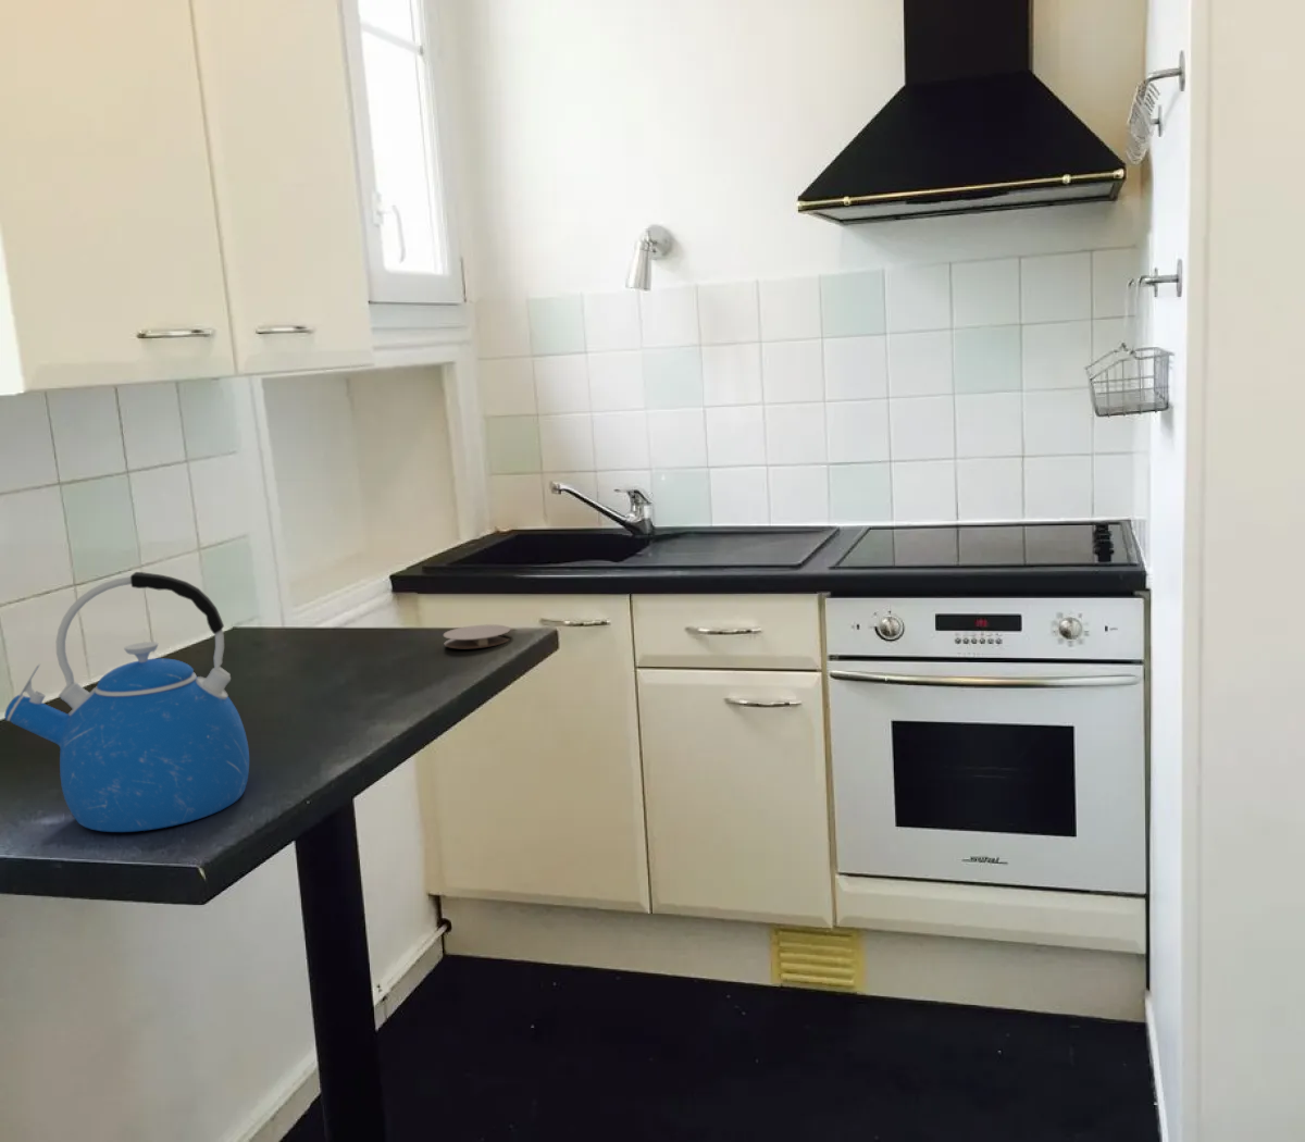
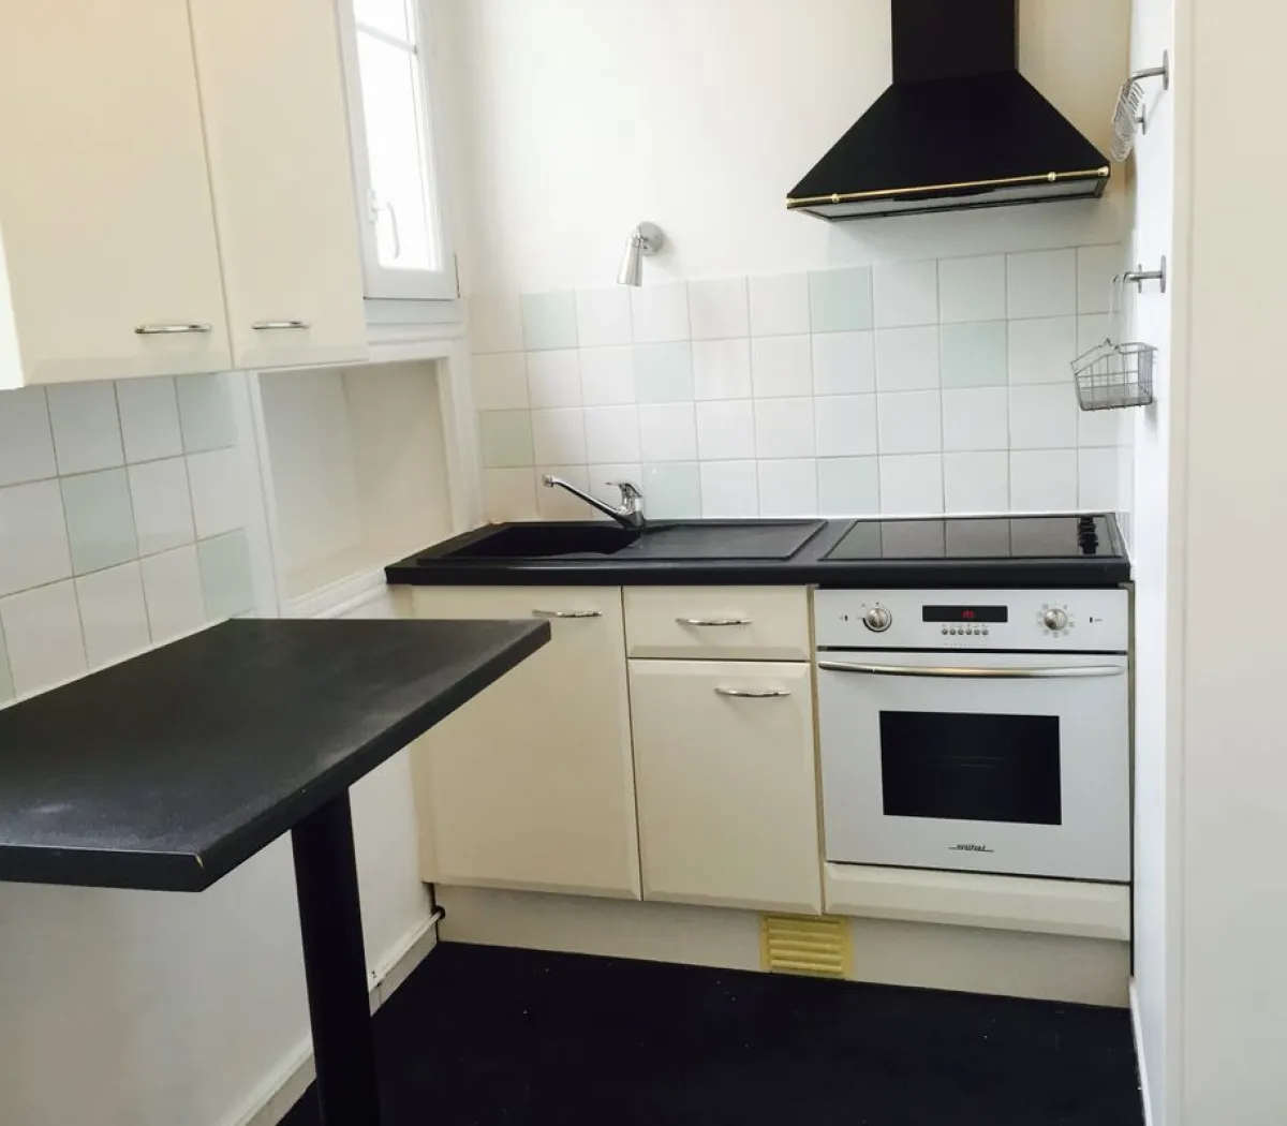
- kettle [3,572,250,833]
- coaster [443,624,512,649]
